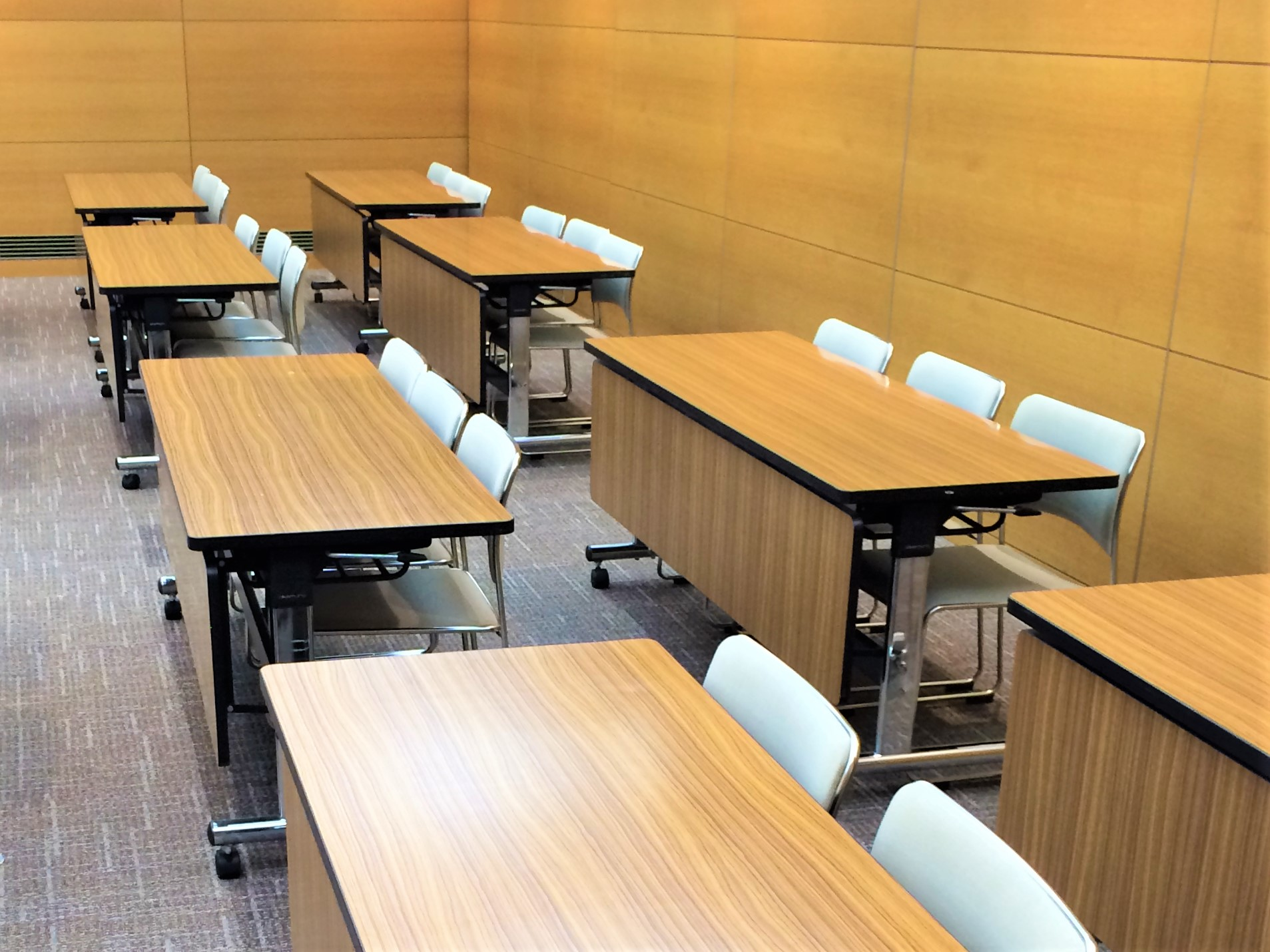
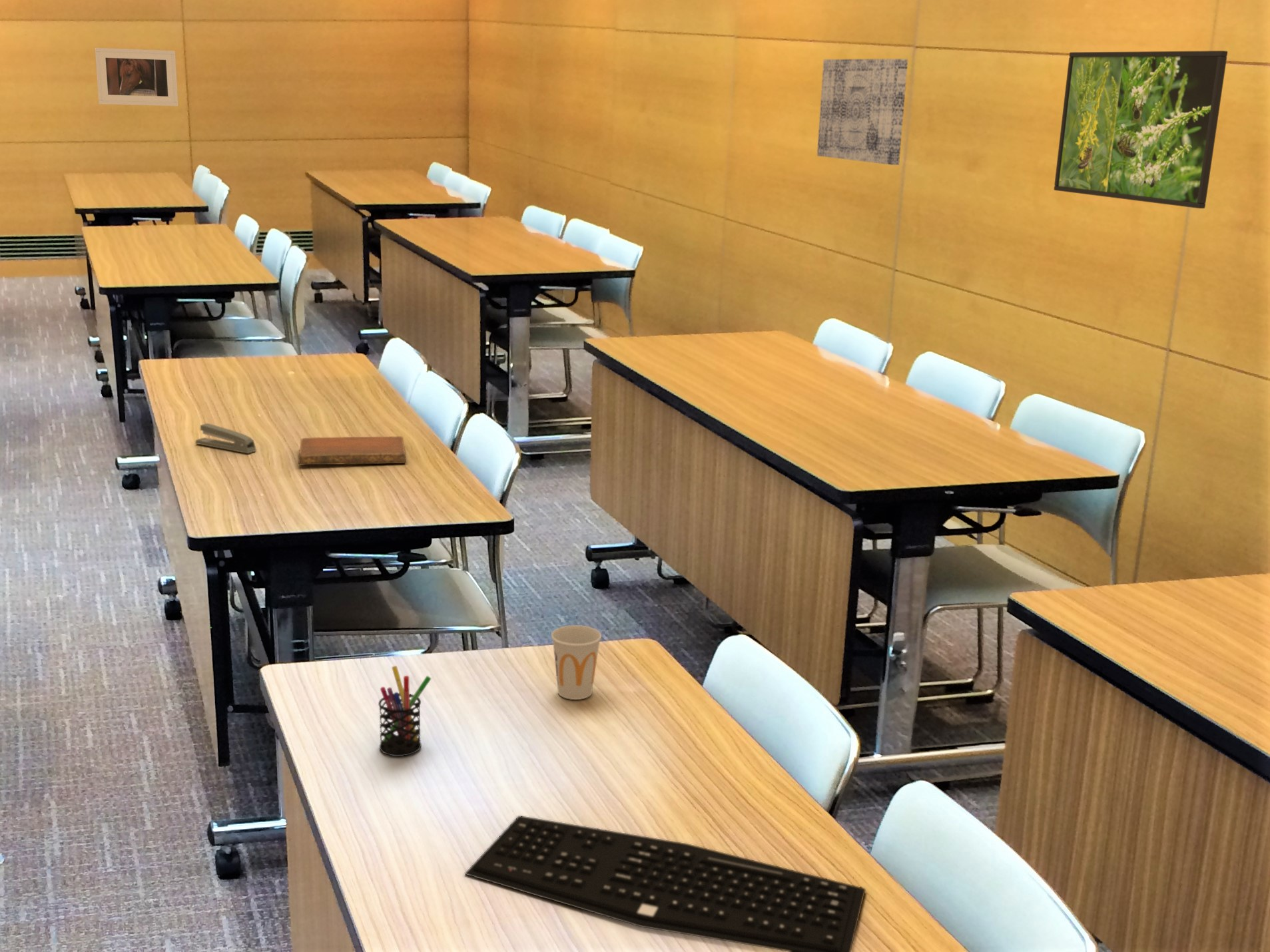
+ wall art [816,58,908,166]
+ keyboard [464,815,866,952]
+ stapler [194,423,257,454]
+ cup [551,624,602,700]
+ pen holder [378,665,432,757]
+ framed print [95,47,178,107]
+ notebook [298,435,406,466]
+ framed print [1054,50,1228,209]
